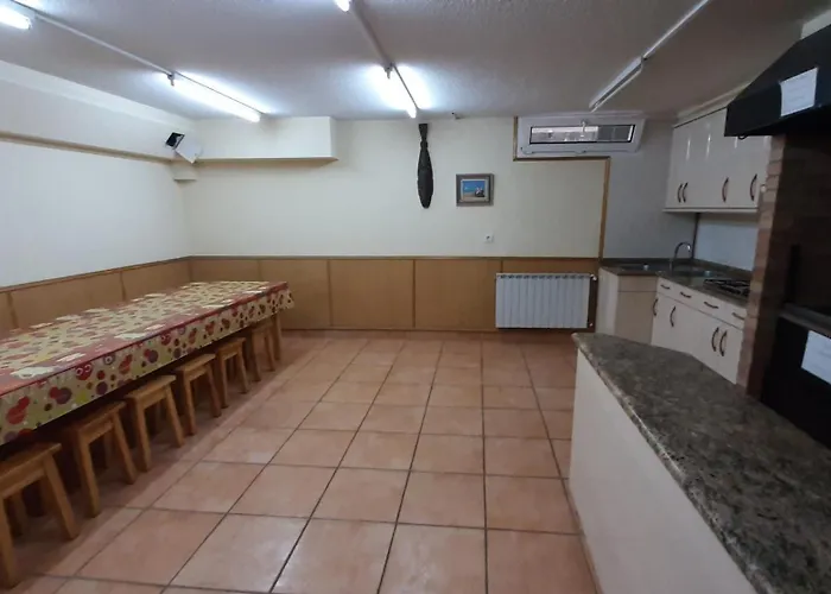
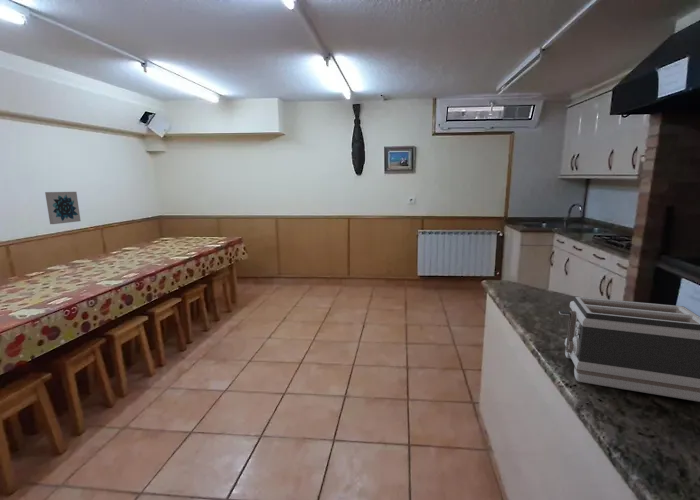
+ toaster [558,296,700,403]
+ wall art [44,191,82,225]
